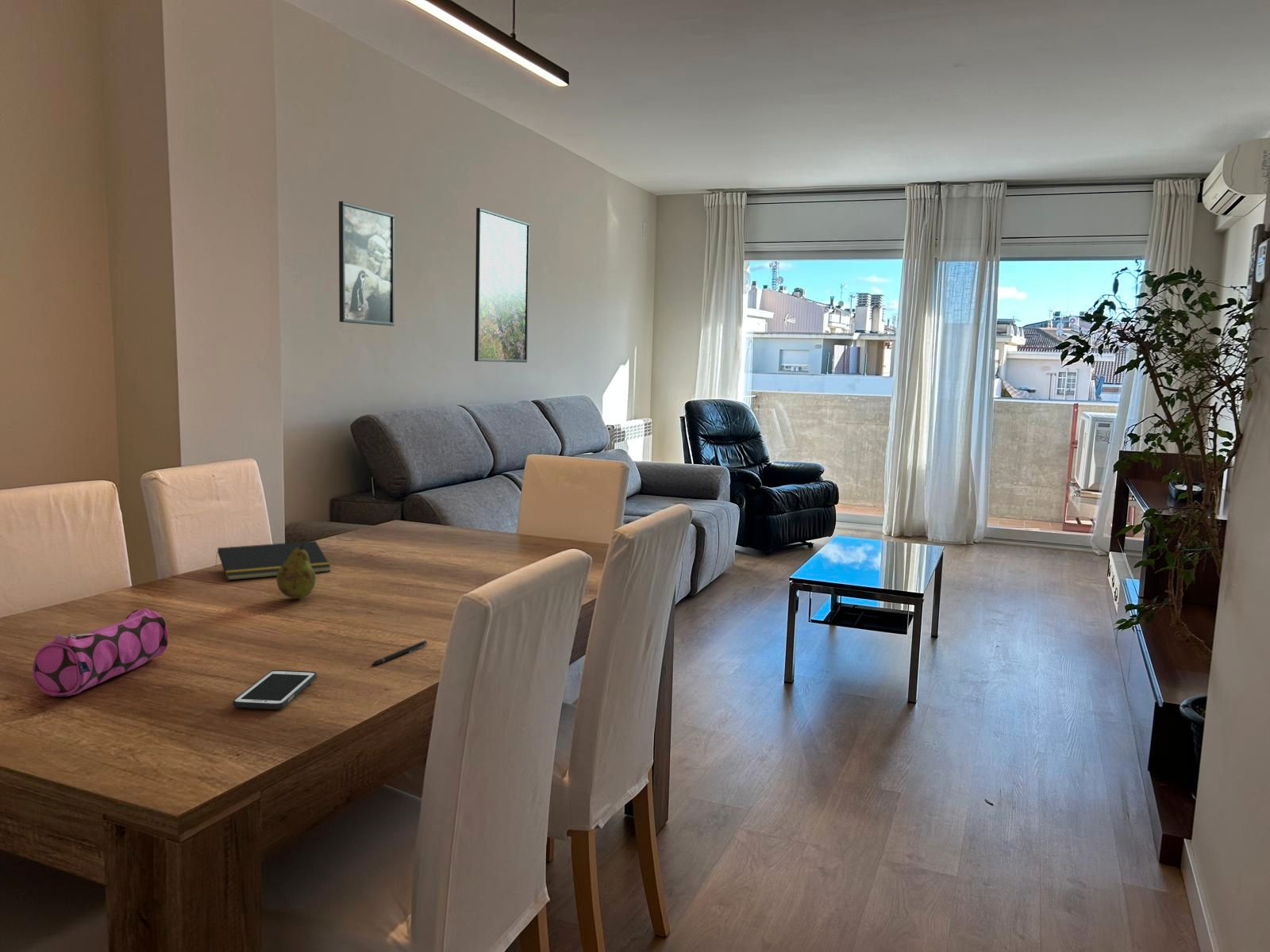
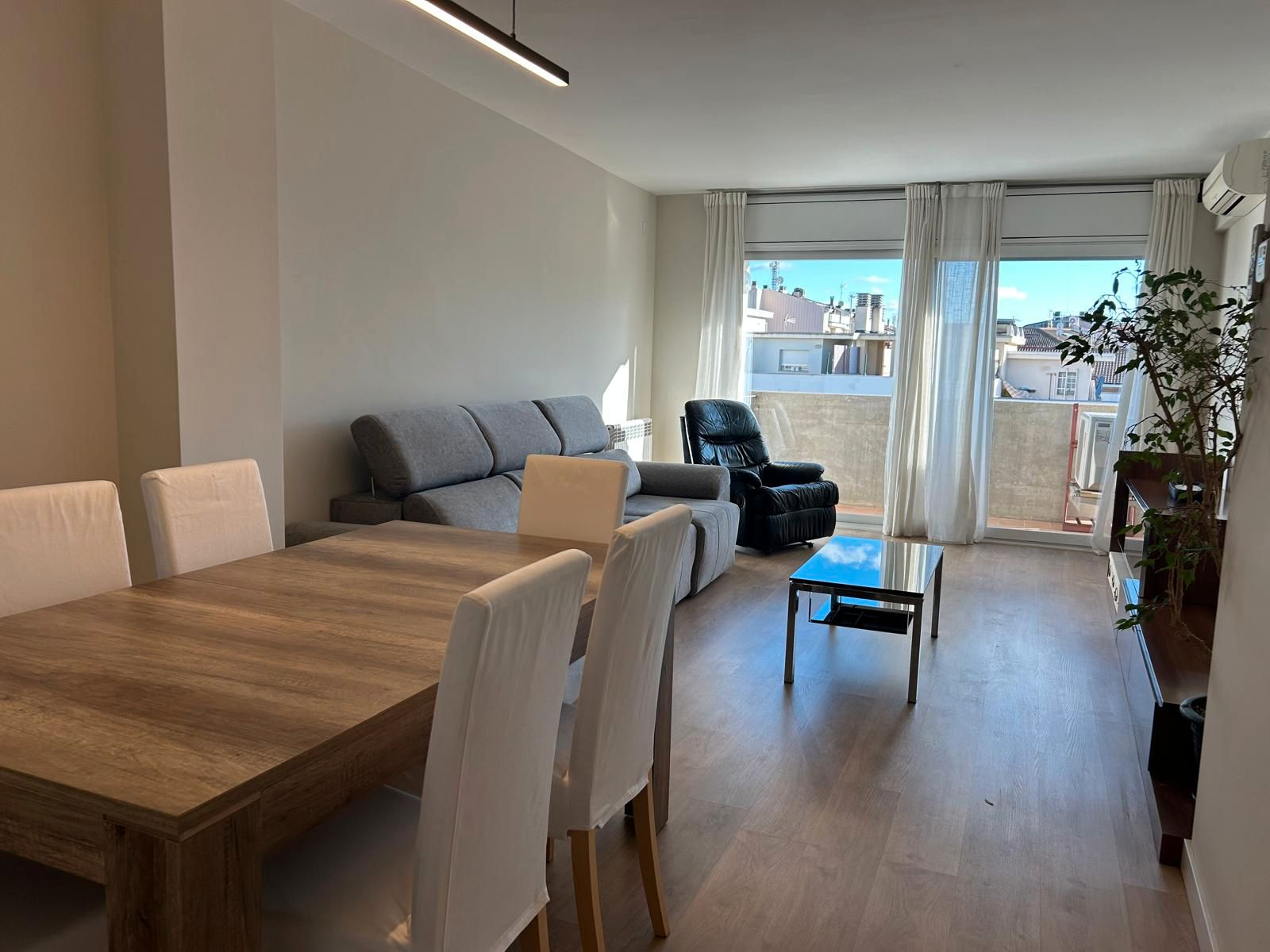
- notepad [214,540,332,582]
- cell phone [233,670,318,710]
- fruit [275,543,318,599]
- pen [371,639,428,666]
- pencil case [32,608,169,698]
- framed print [338,201,395,327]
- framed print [474,207,530,363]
